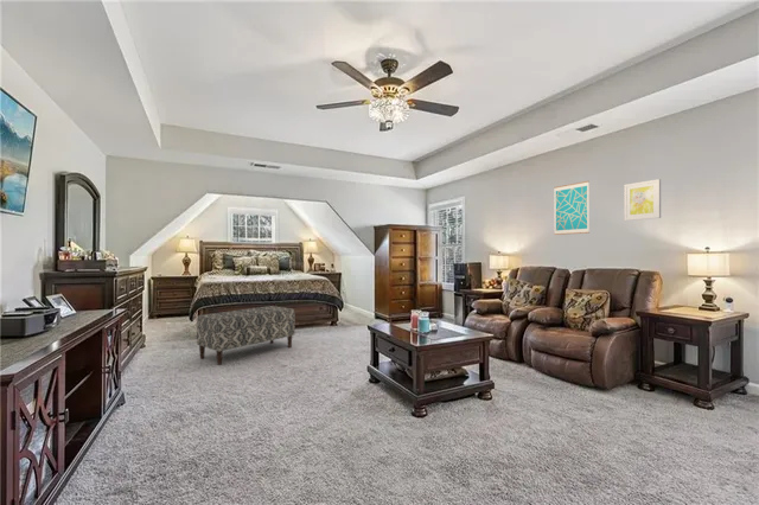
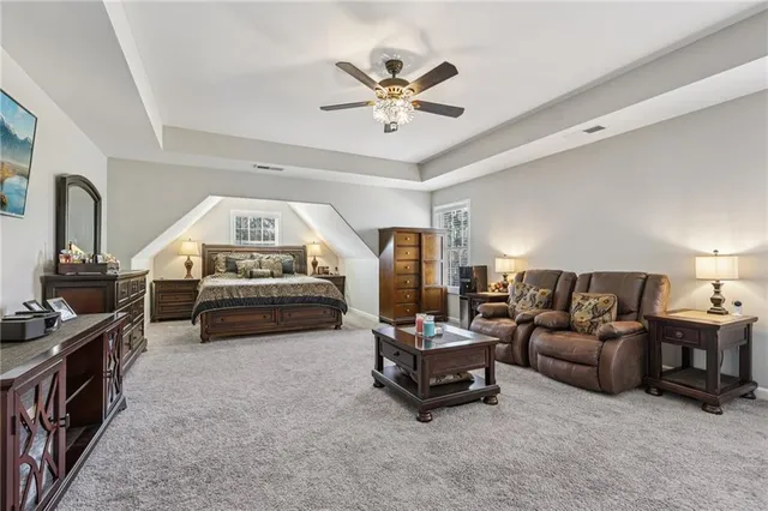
- bench [196,305,296,366]
- wall art [553,180,591,236]
- wall art [624,178,662,222]
